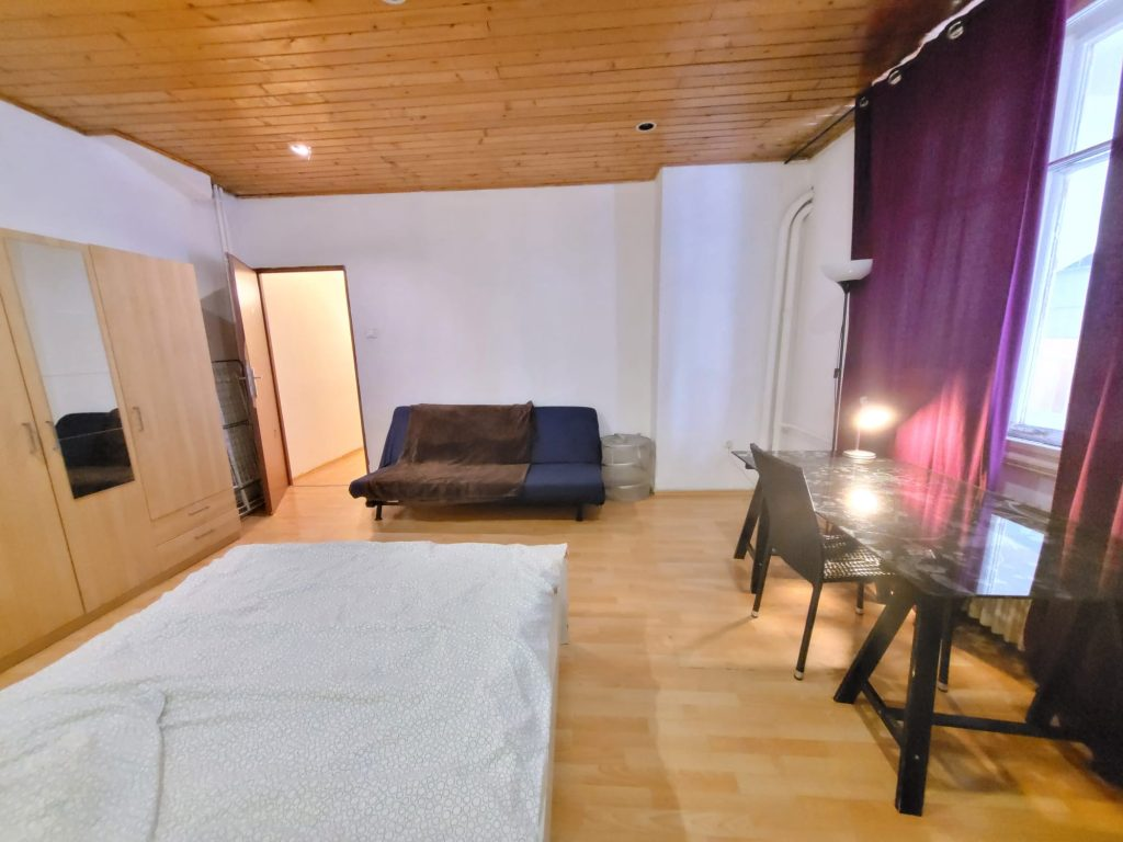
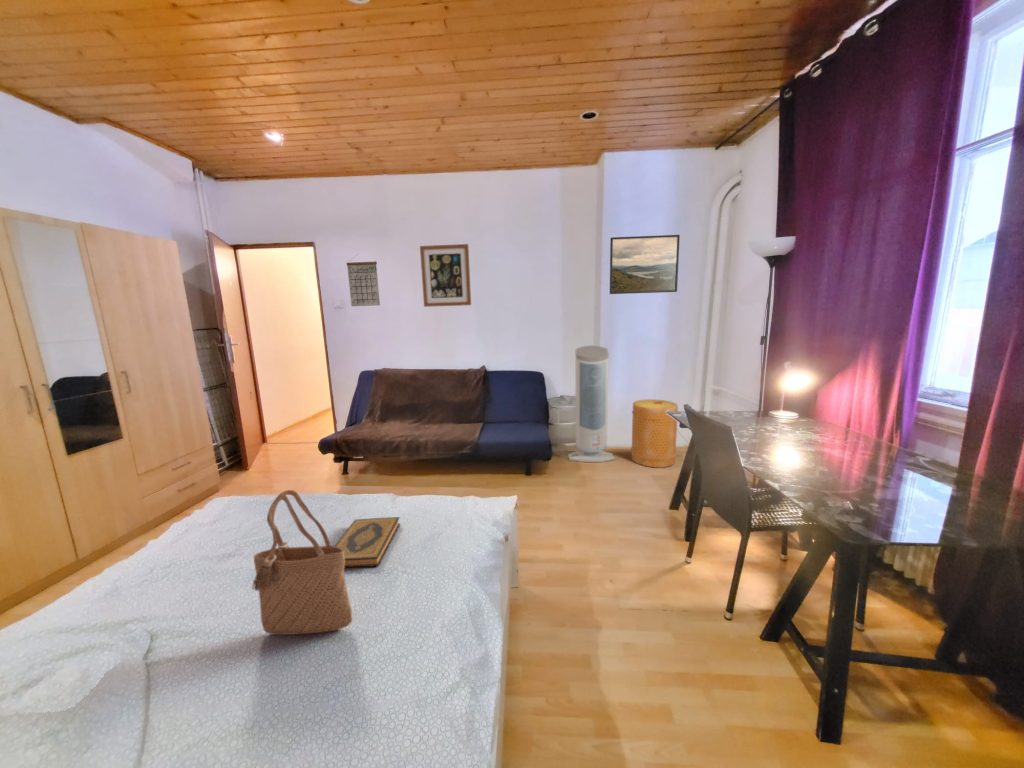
+ wall art [419,243,472,308]
+ tote bag [251,489,353,636]
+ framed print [609,234,681,295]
+ hardback book [334,516,401,569]
+ air purifier [567,345,616,463]
+ calendar [346,254,381,307]
+ basket [630,398,679,468]
